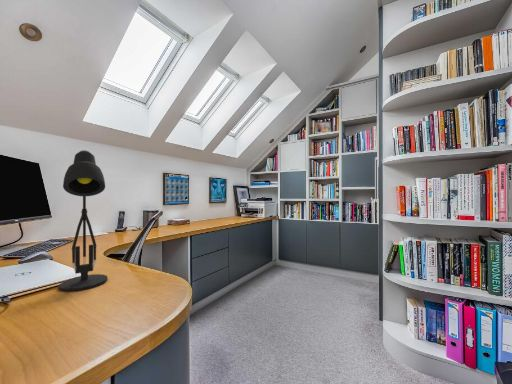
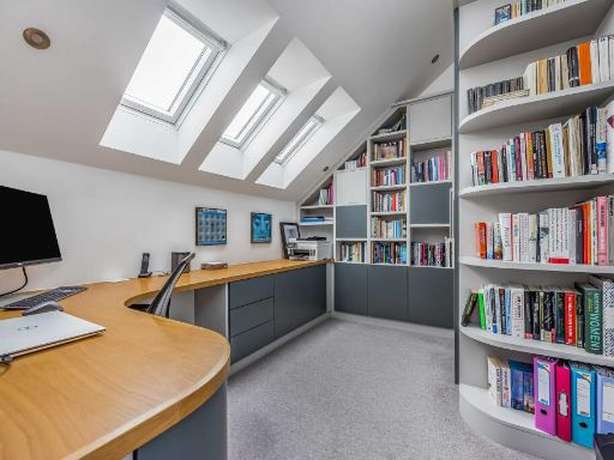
- desk lamp [58,149,109,292]
